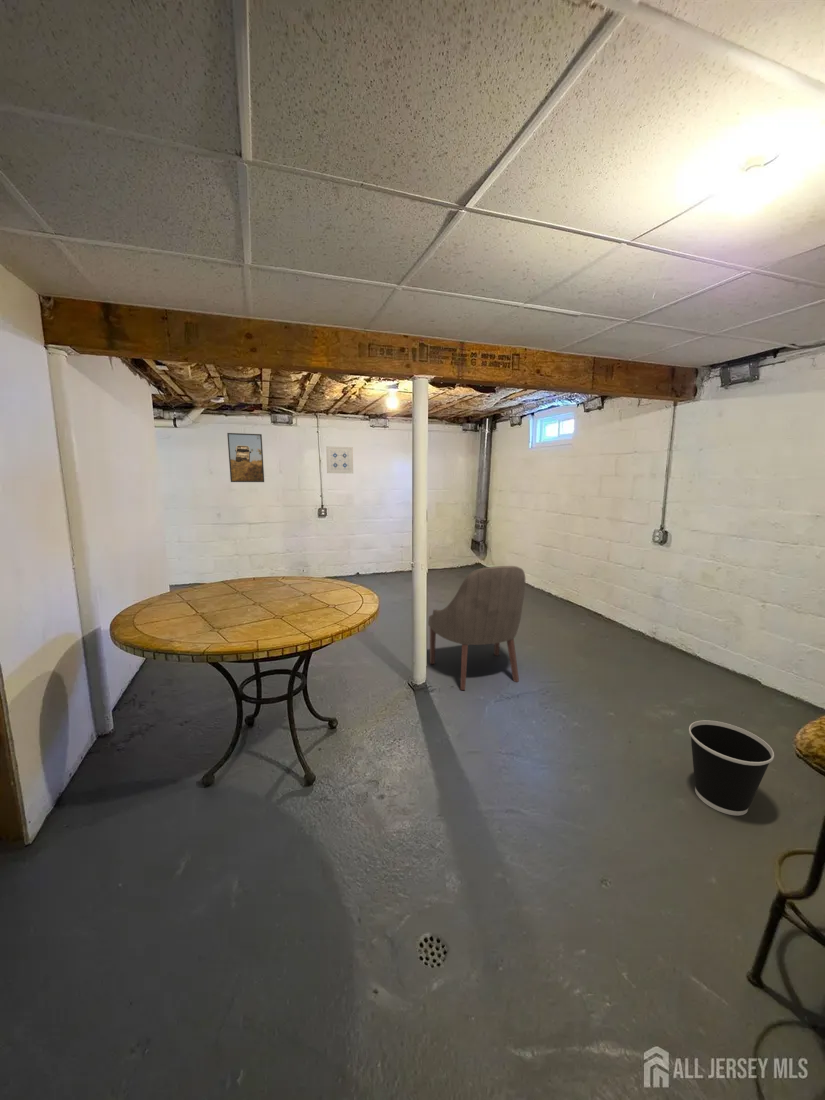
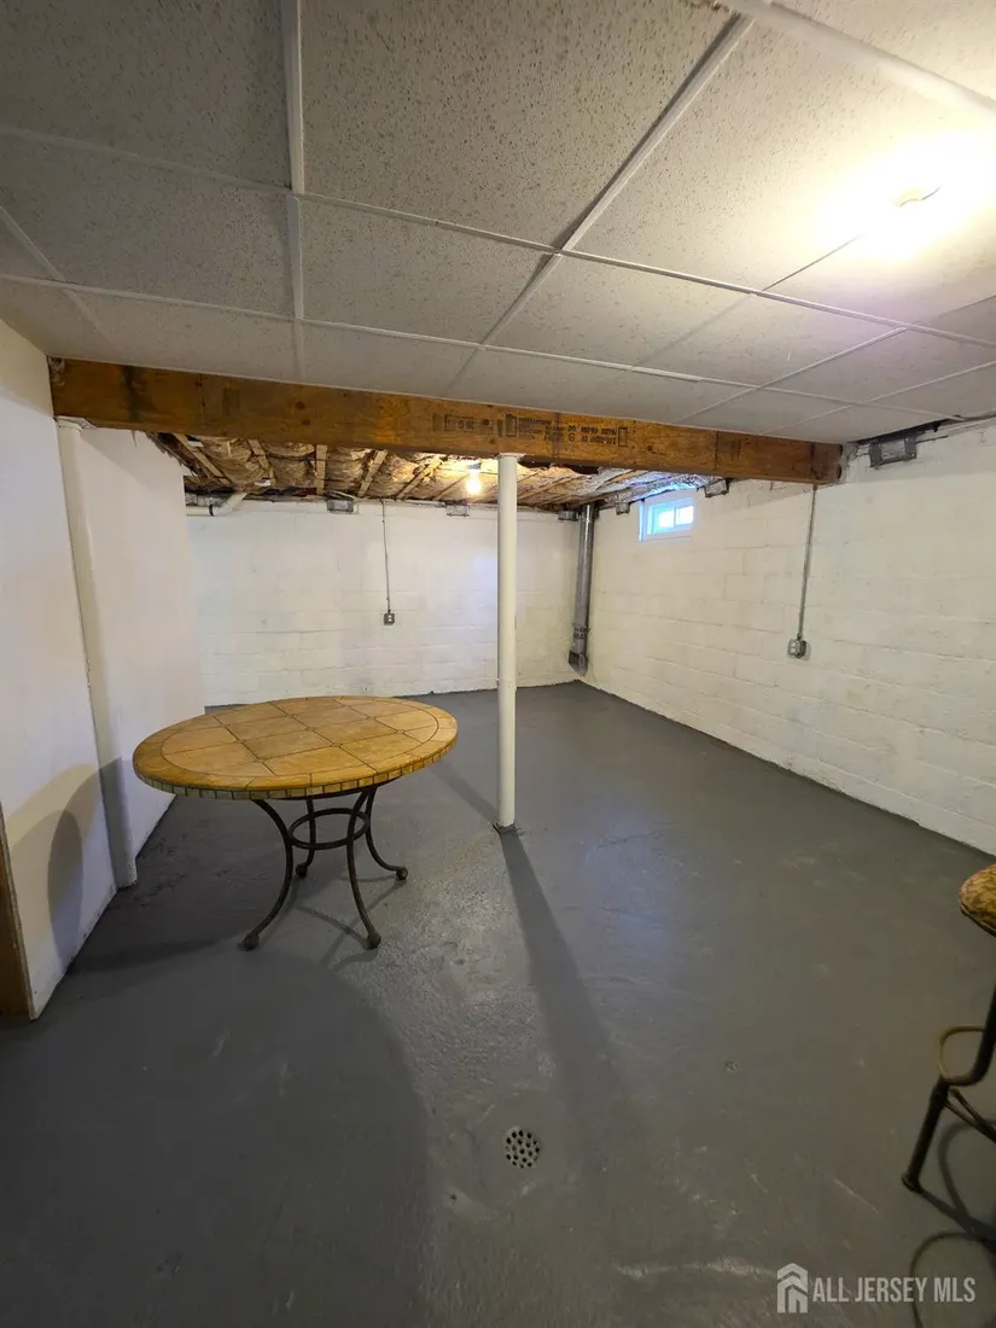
- wastebasket [688,719,775,817]
- wall art [325,445,354,474]
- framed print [226,432,265,483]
- chair [427,565,526,691]
